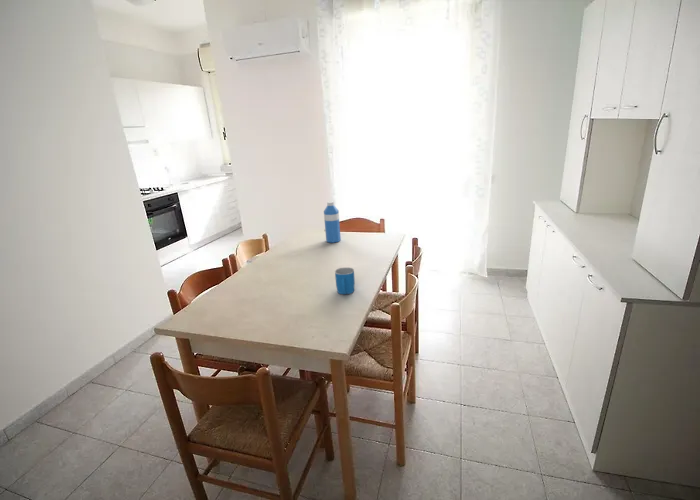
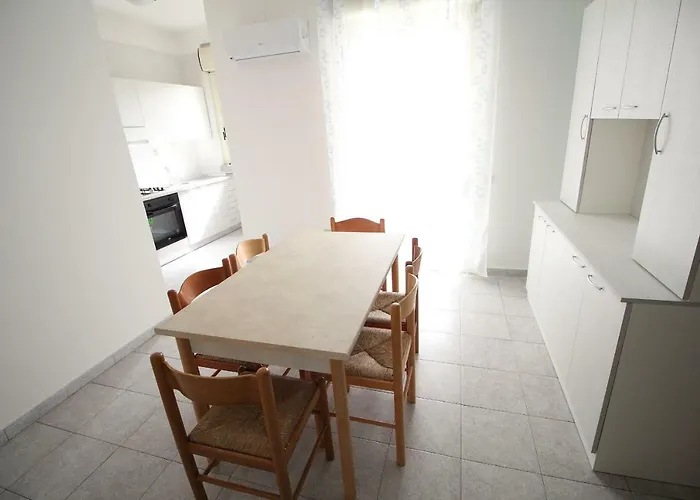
- mug [334,267,356,295]
- water bottle [323,201,342,244]
